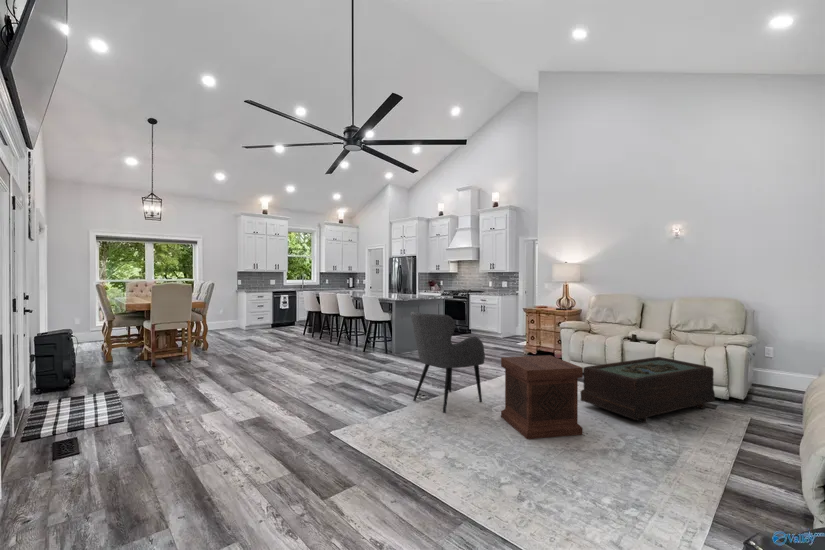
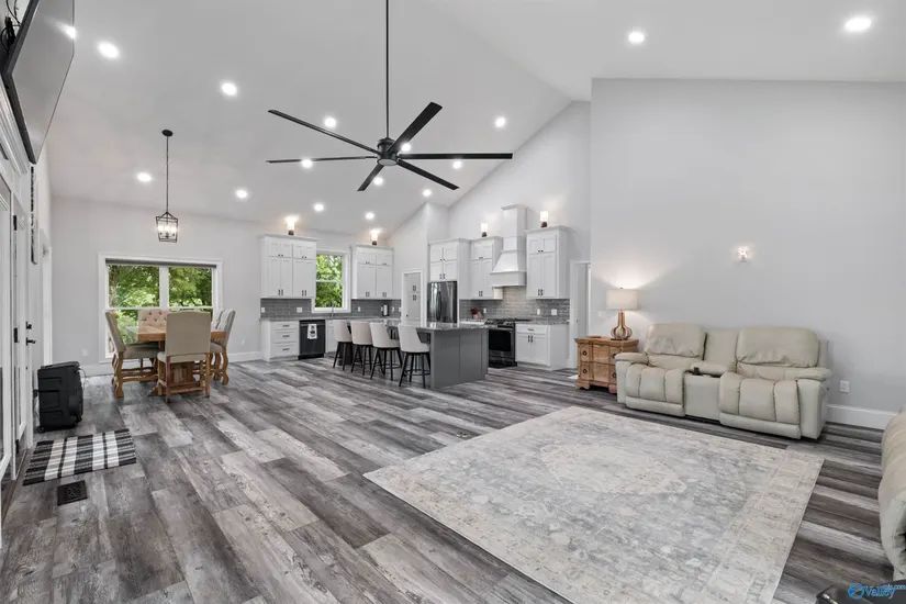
- side table [500,354,584,440]
- armchair [410,310,486,414]
- coffee table [580,356,716,424]
